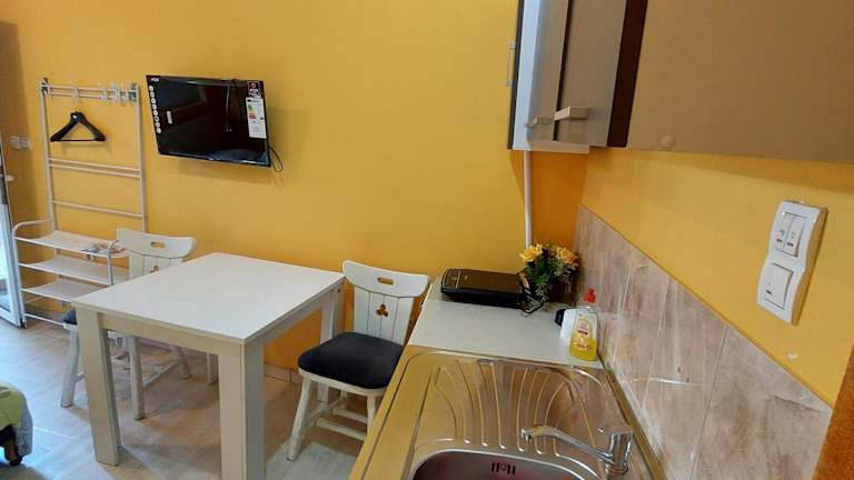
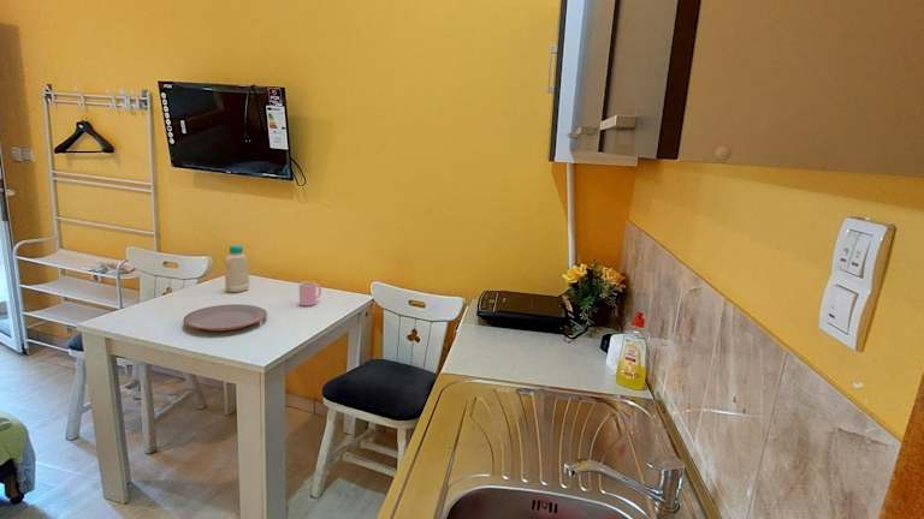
+ cup [298,280,322,306]
+ plate [182,303,268,332]
+ bottle [224,244,250,293]
